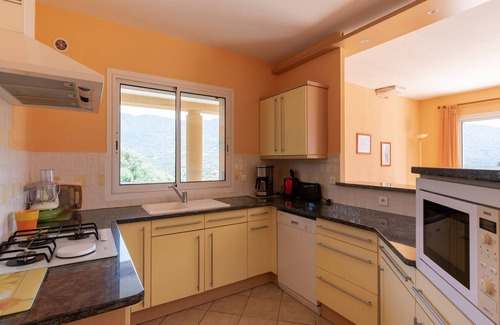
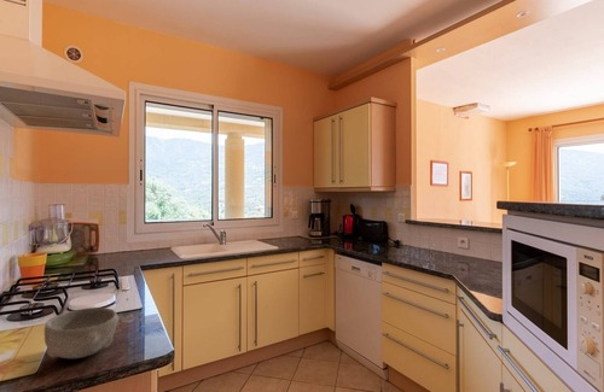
+ bowl [43,306,120,359]
